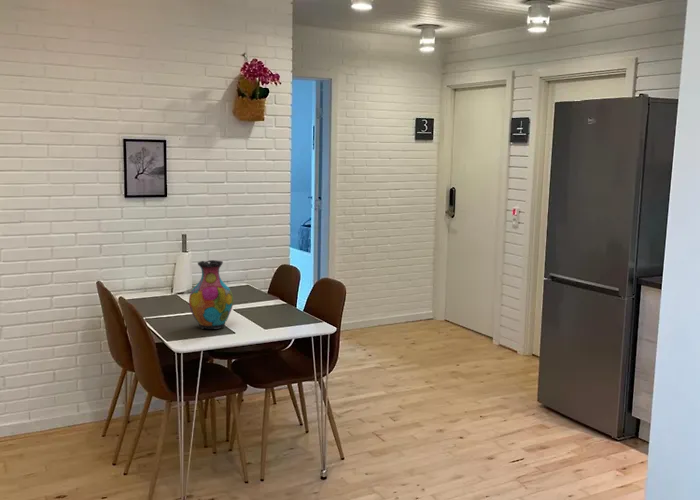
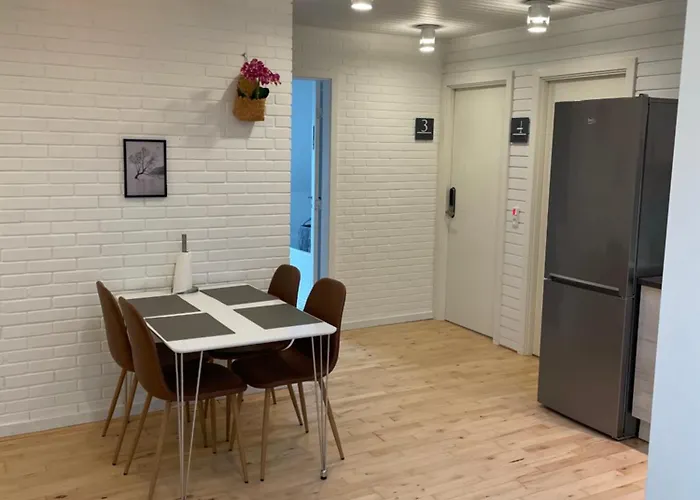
- vase [188,259,234,330]
